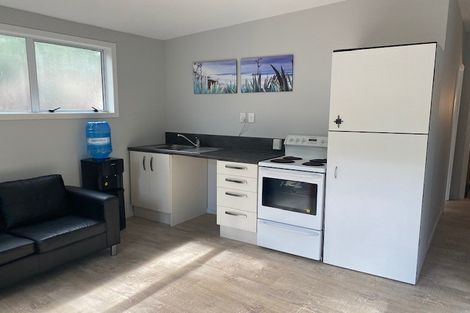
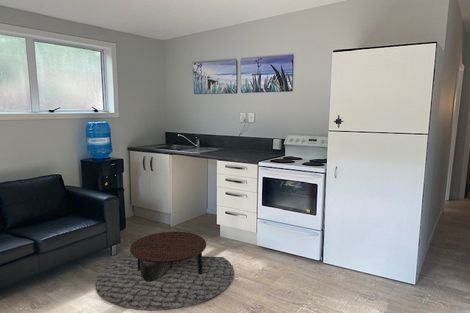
+ coffee table [94,231,235,312]
